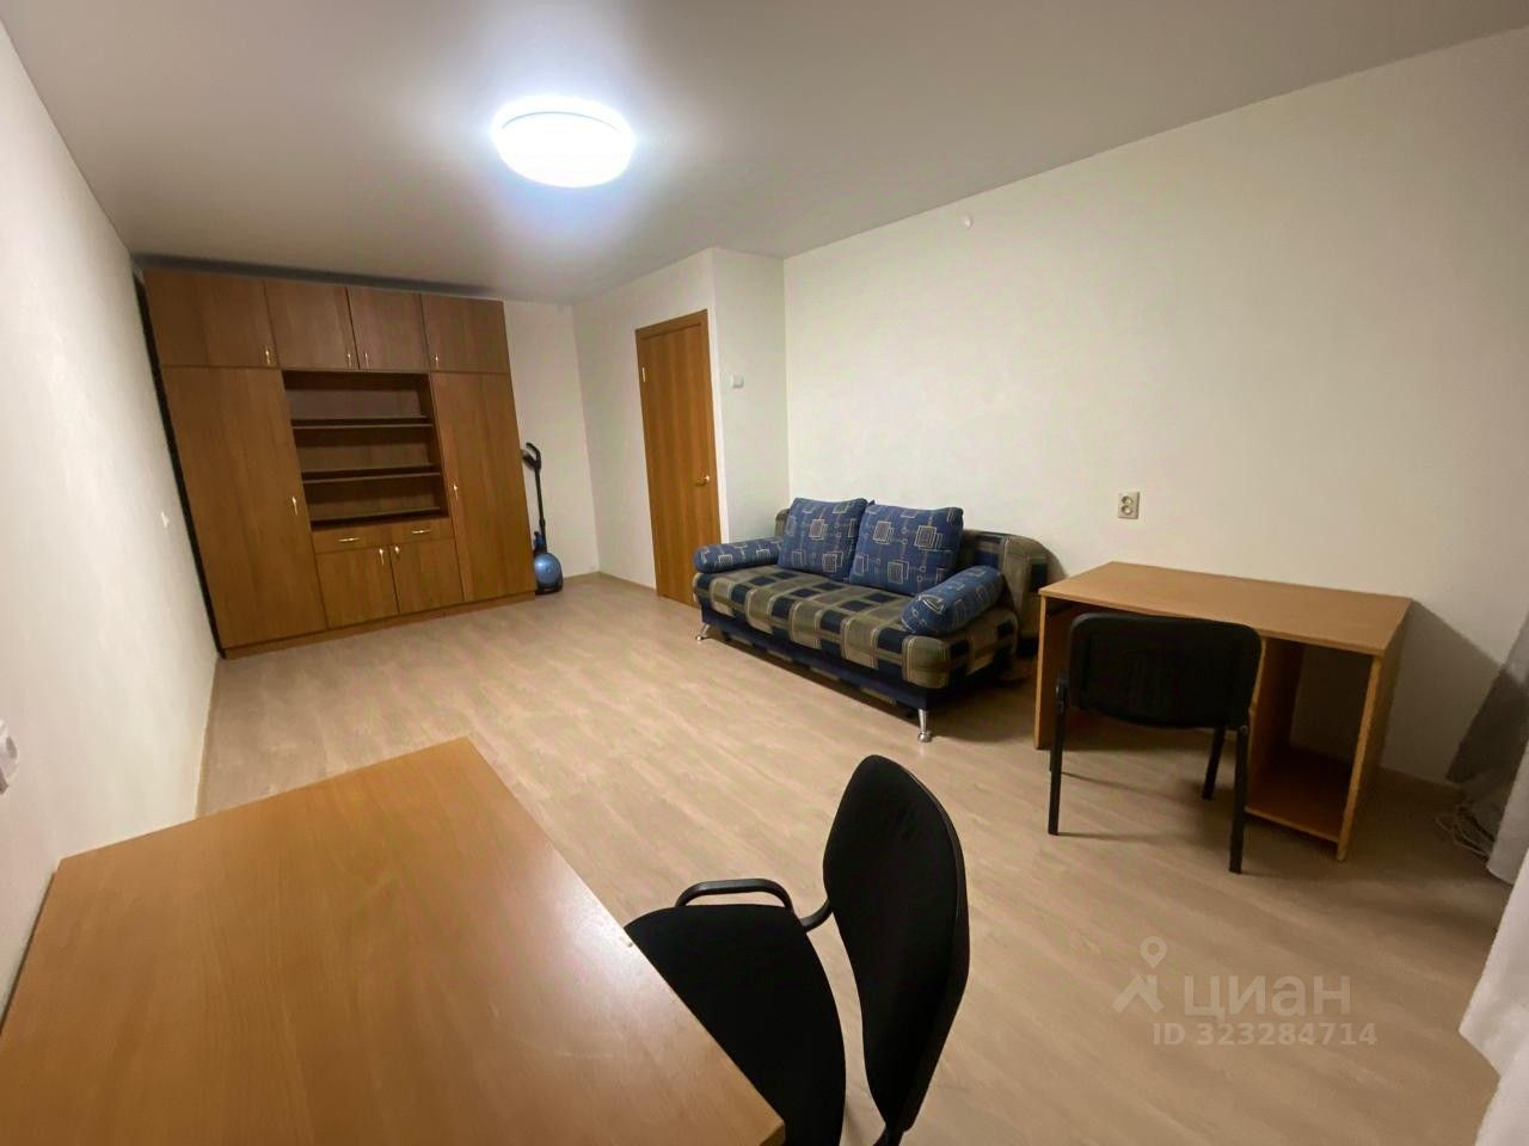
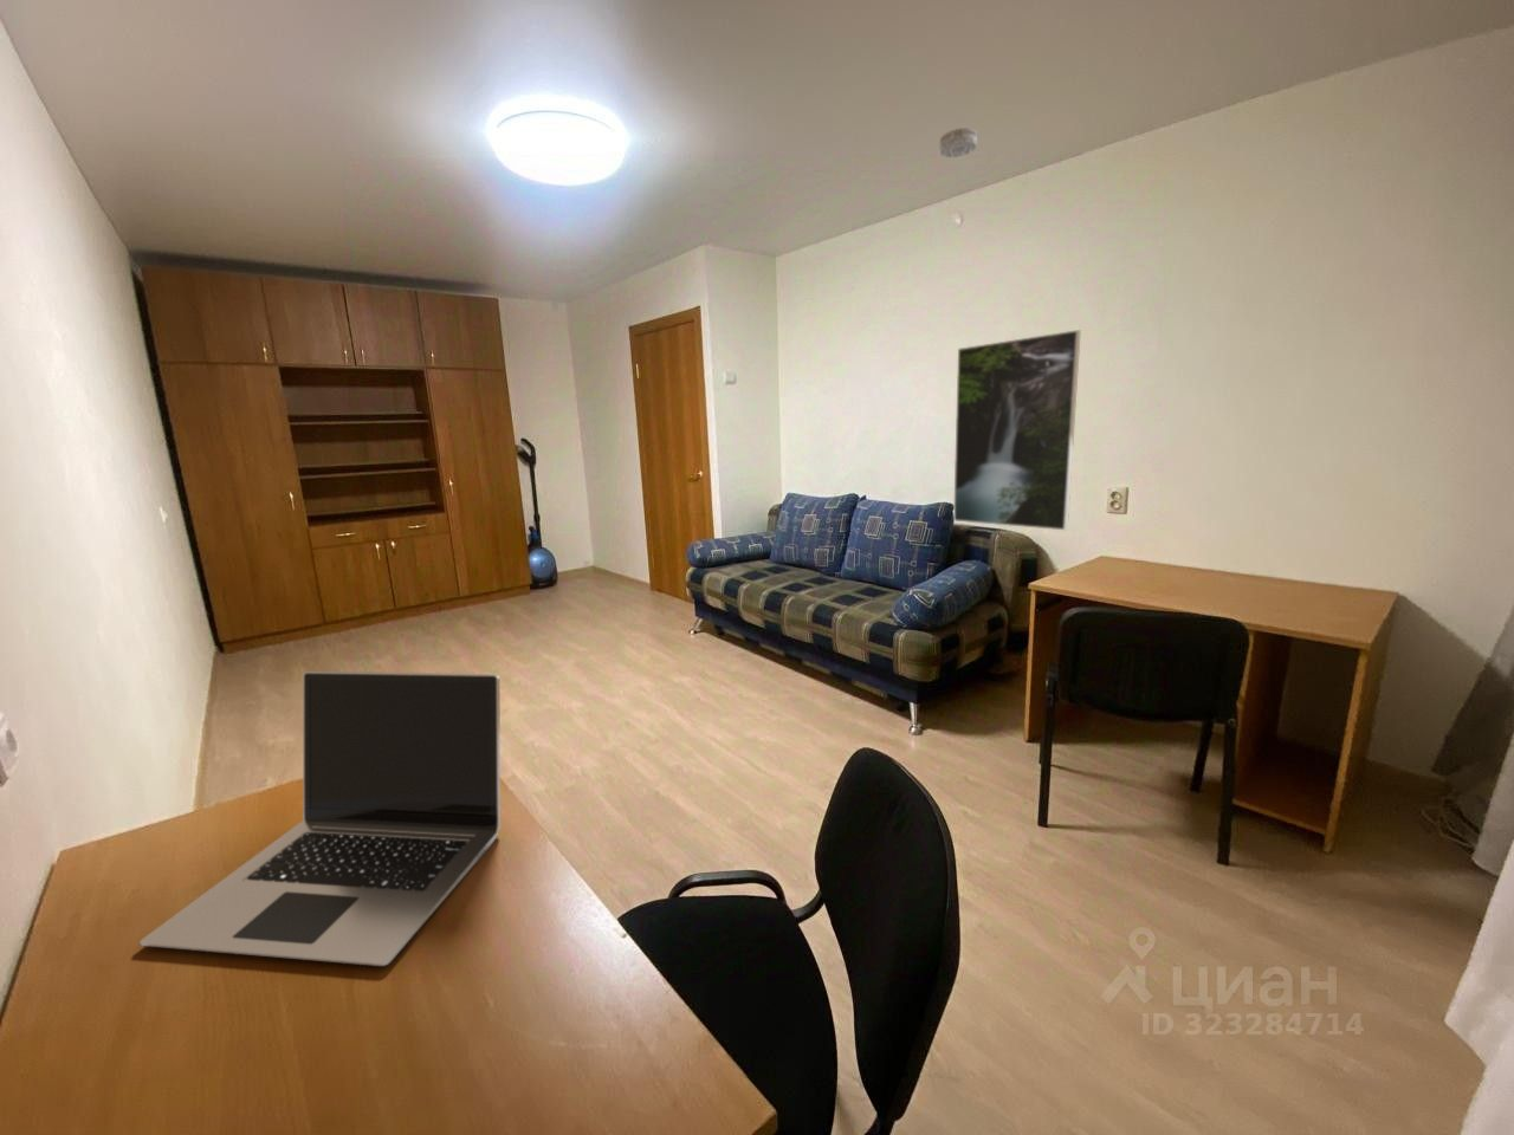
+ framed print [953,329,1082,531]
+ laptop [138,670,502,967]
+ smoke detector [939,126,979,159]
